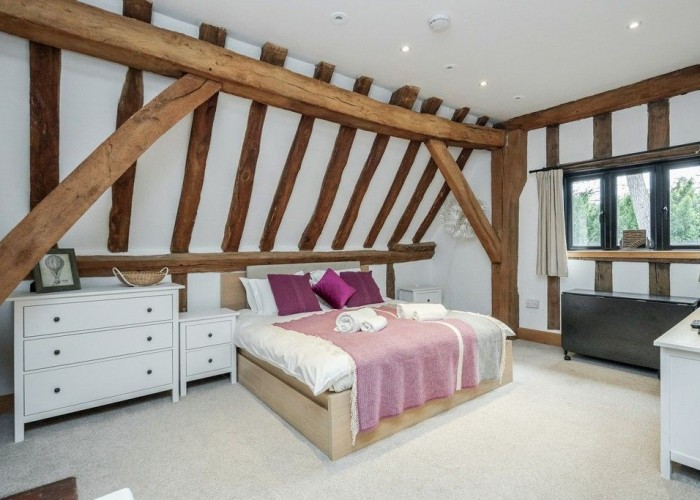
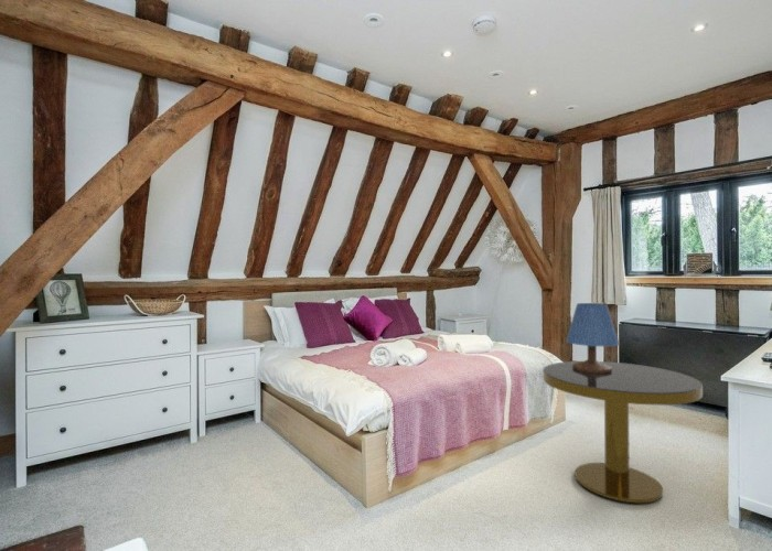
+ side table [542,360,704,504]
+ table lamp [565,302,621,372]
